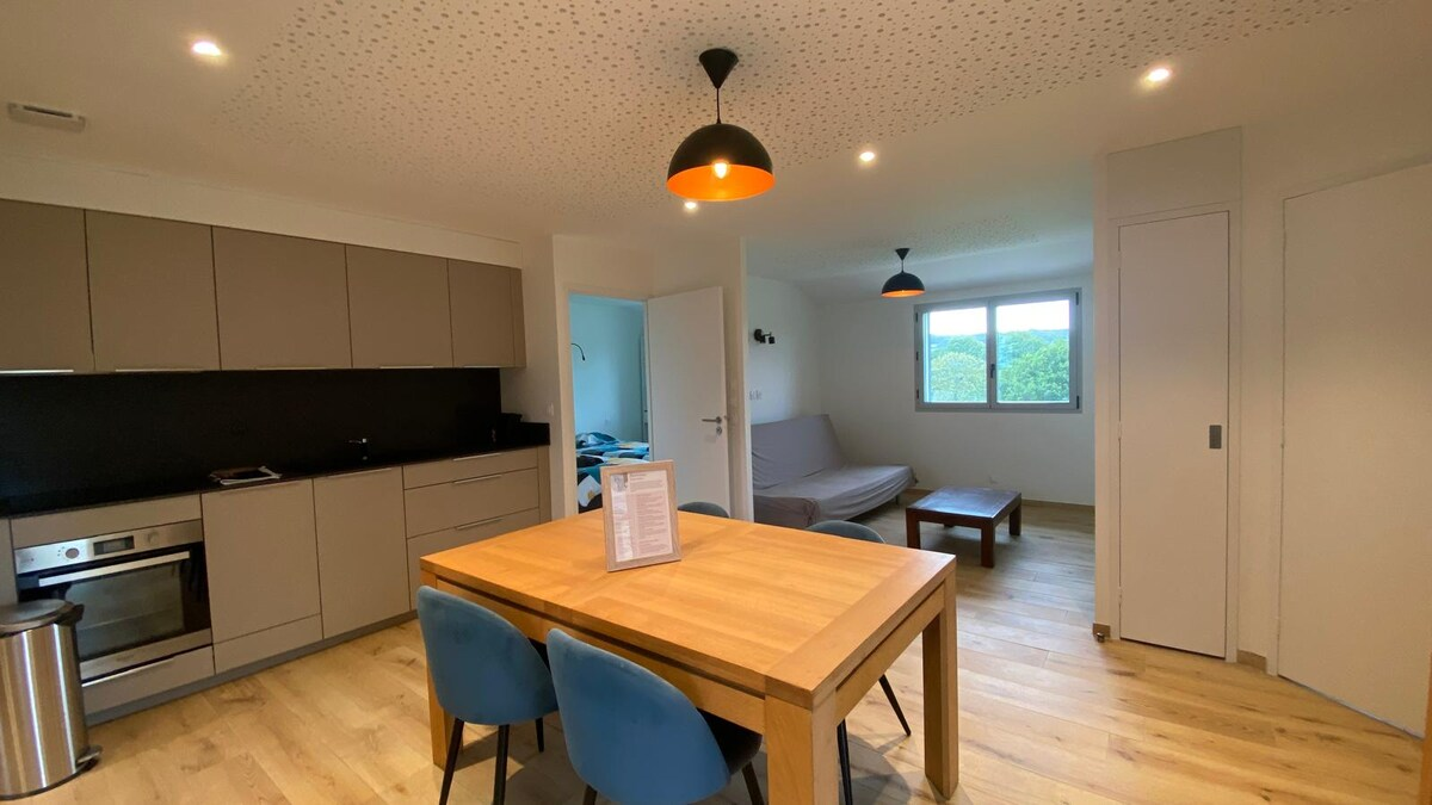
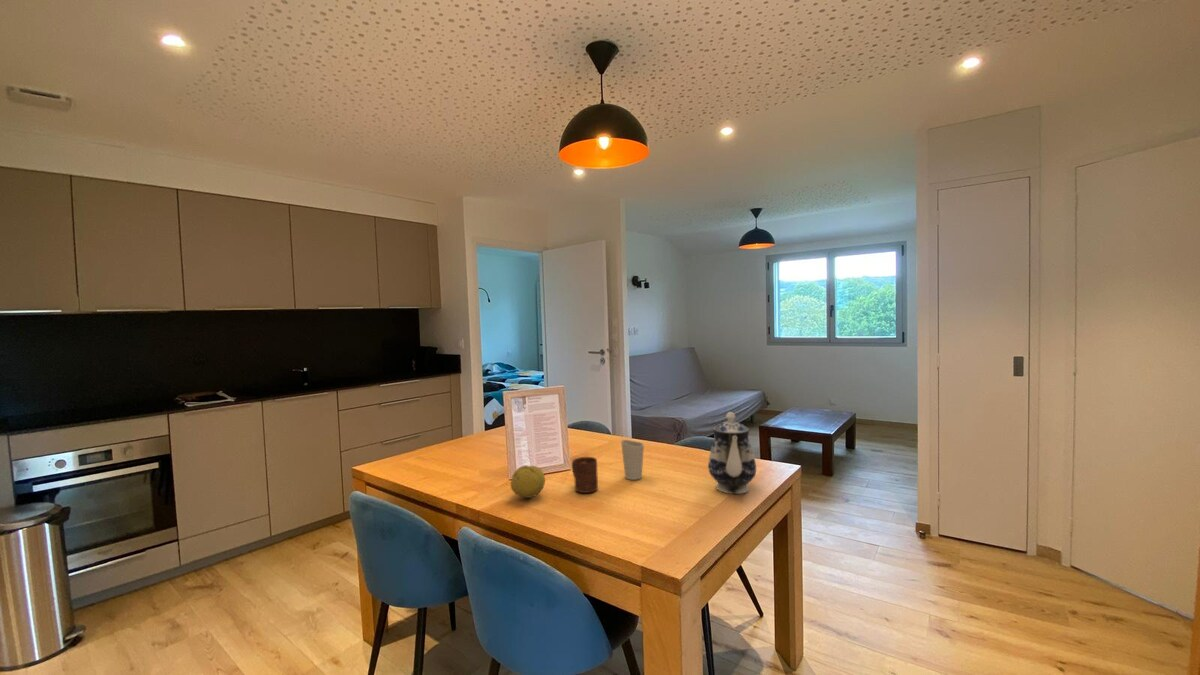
+ cup [571,456,599,494]
+ fruit [510,464,546,499]
+ teapot [707,411,757,495]
+ cup [620,439,645,481]
